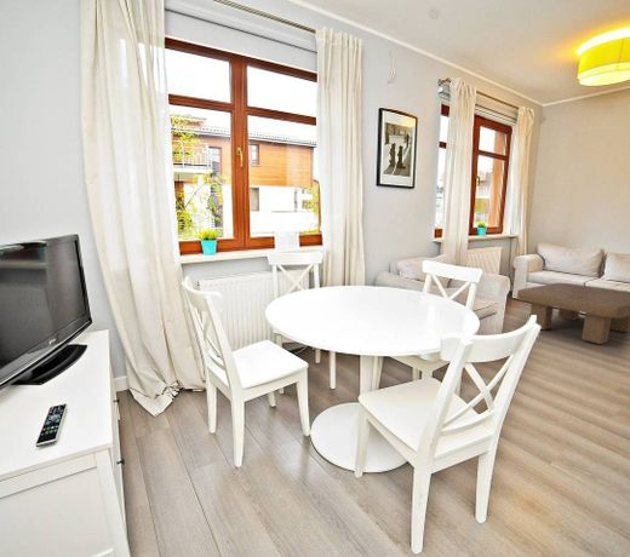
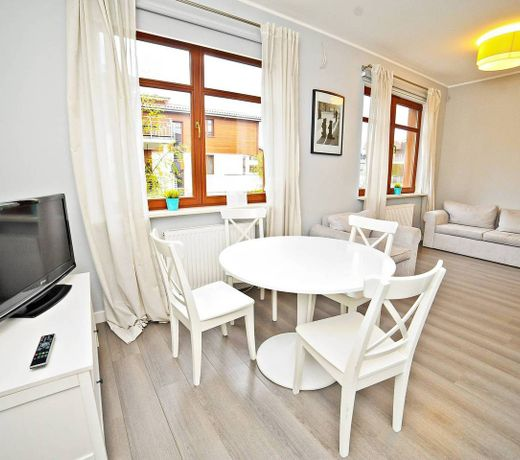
- coffee table [516,282,630,345]
